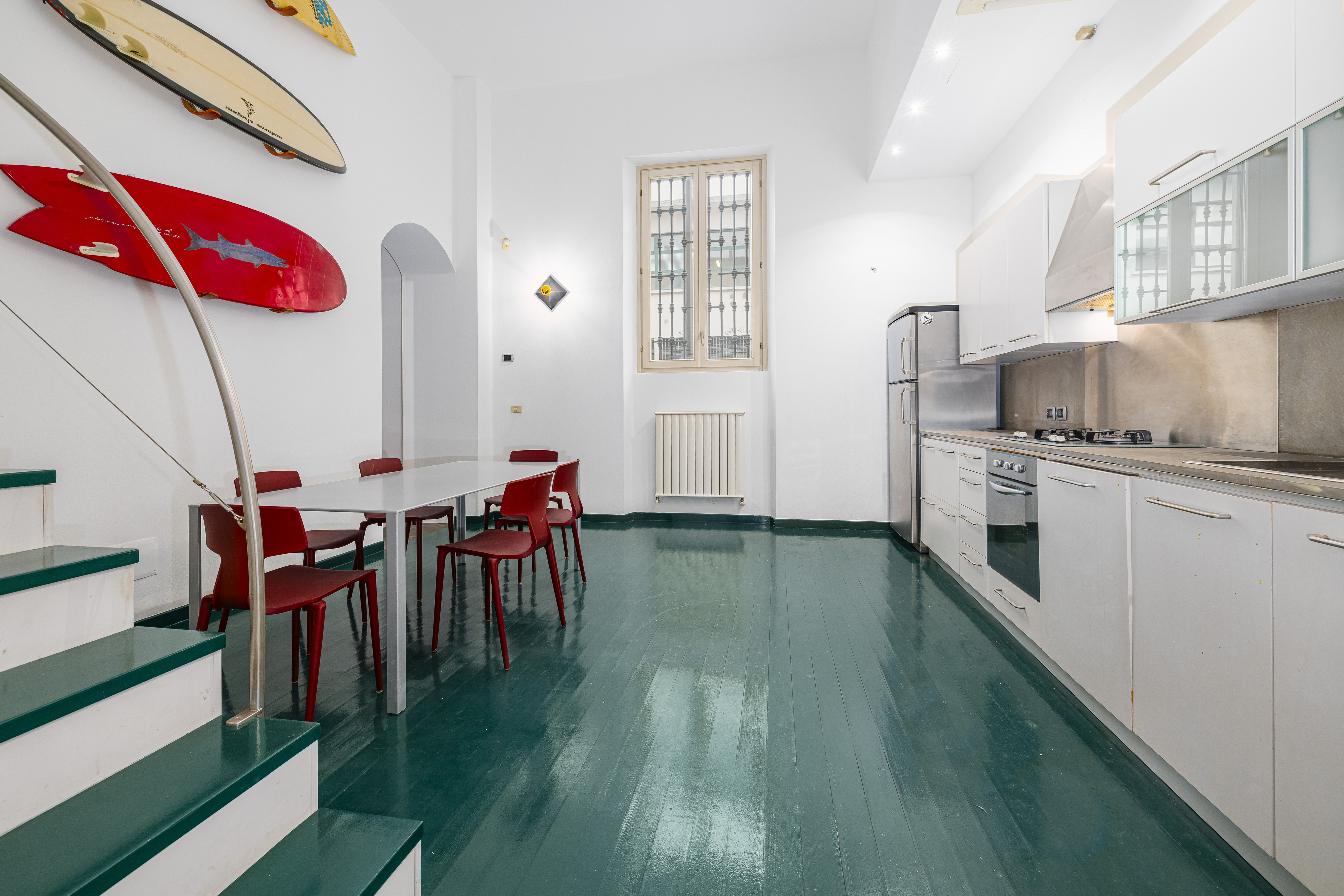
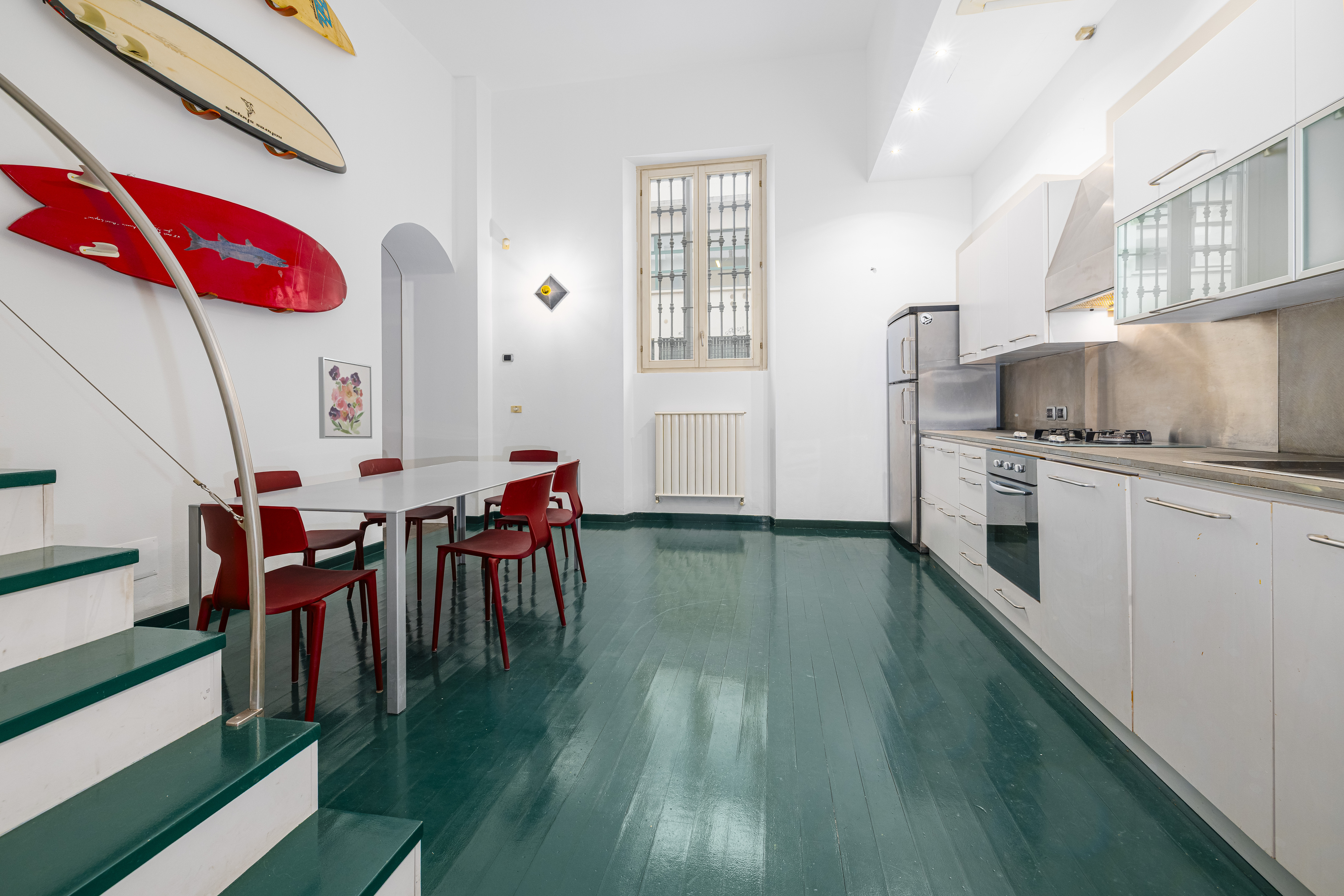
+ wall art [318,357,372,439]
